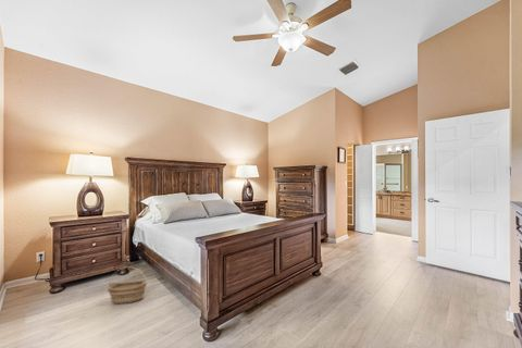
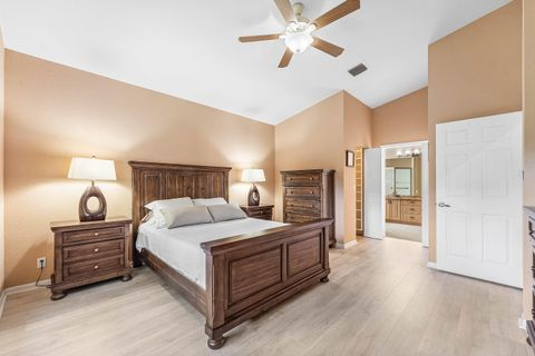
- basket [107,265,148,306]
